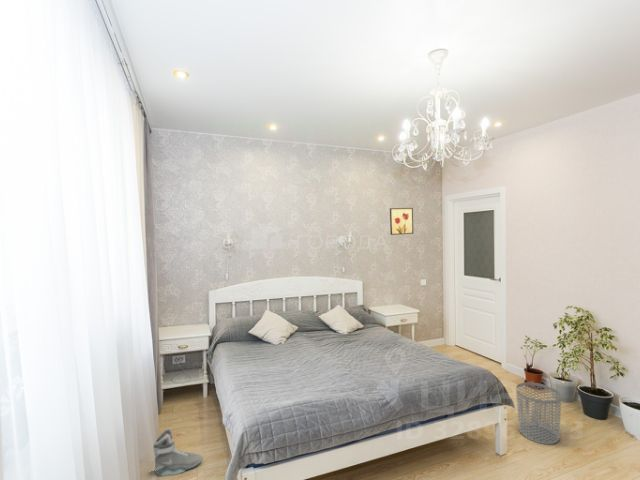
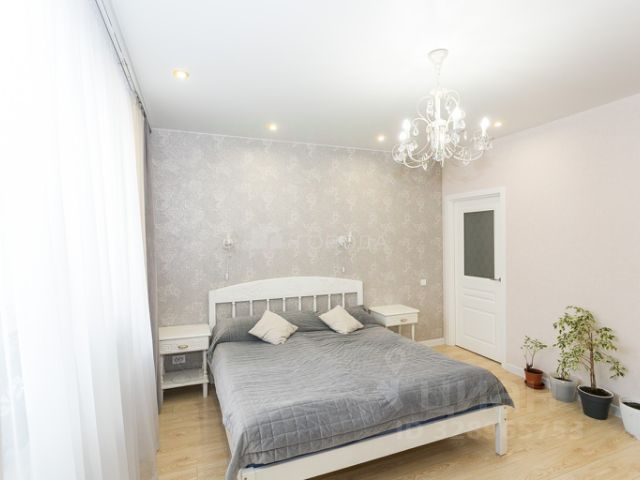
- waste bin [515,381,562,445]
- sneaker [152,427,204,477]
- wall art [389,207,414,236]
